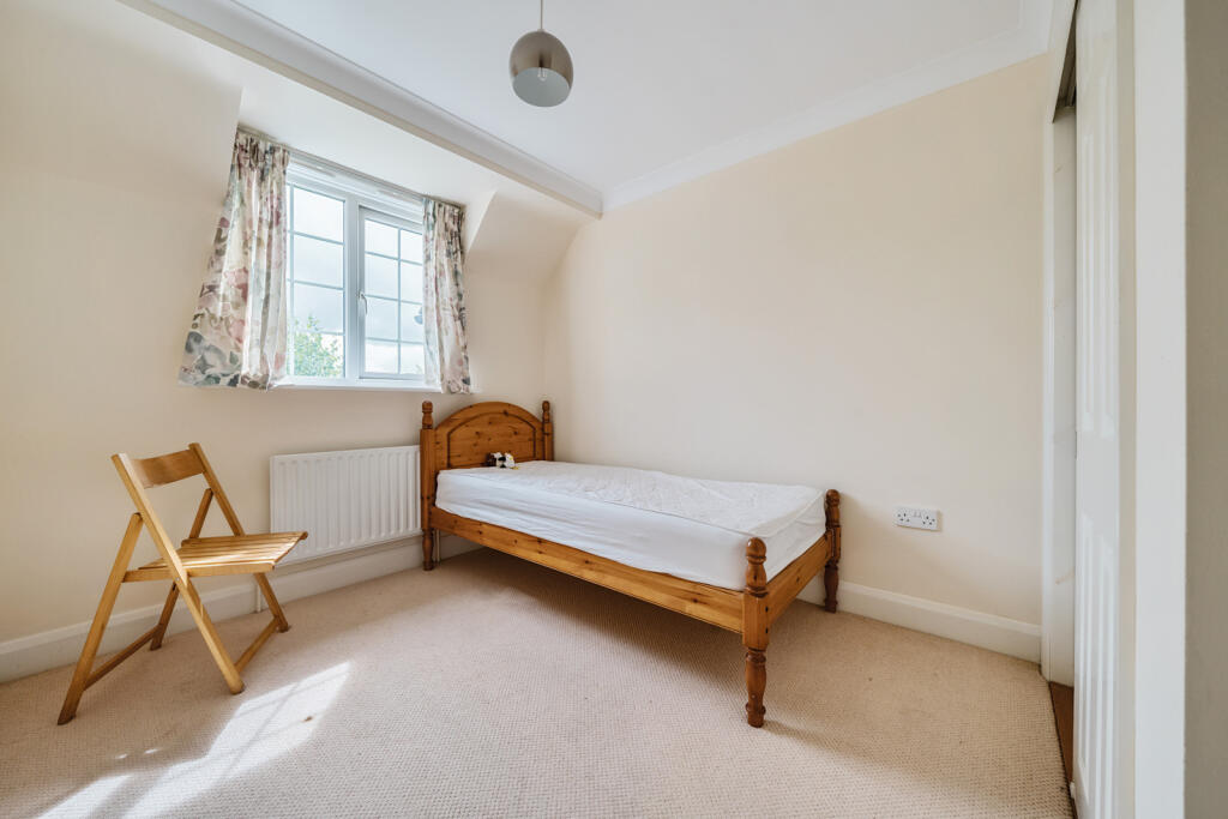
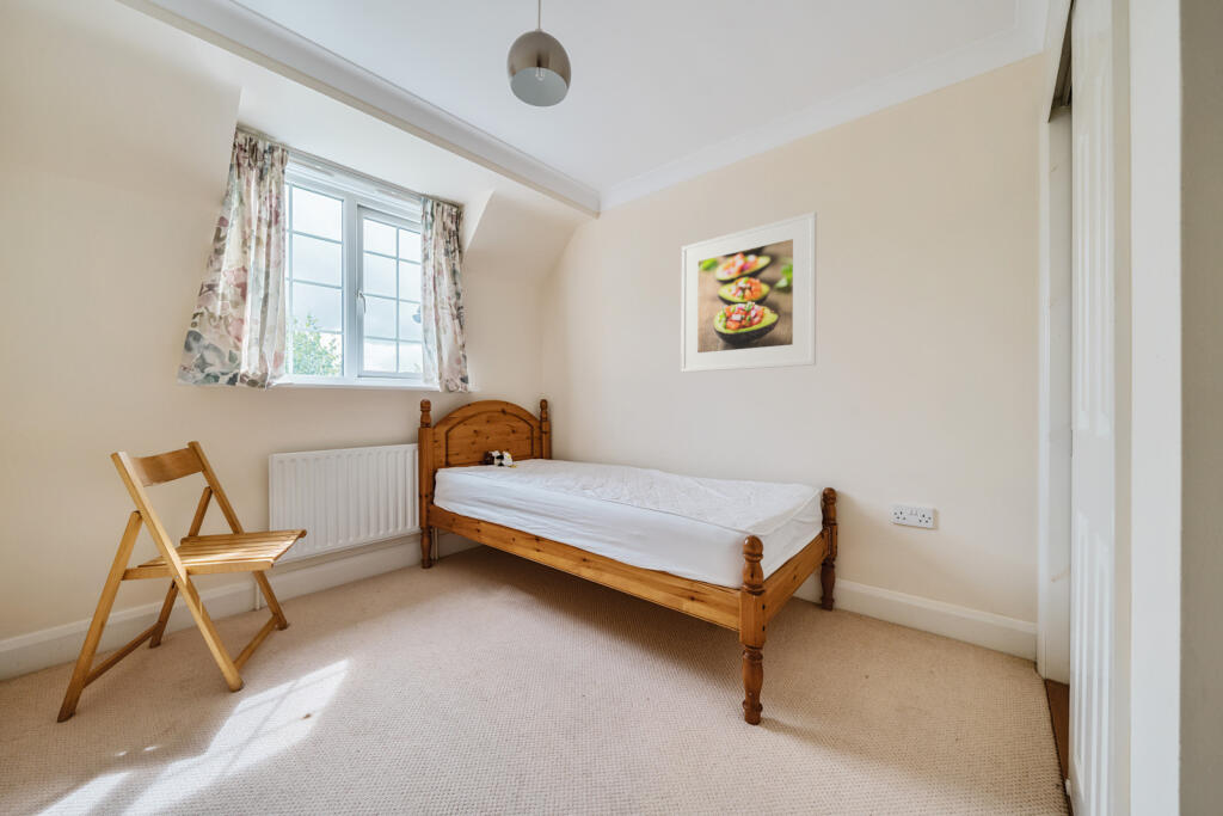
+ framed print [680,210,818,374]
